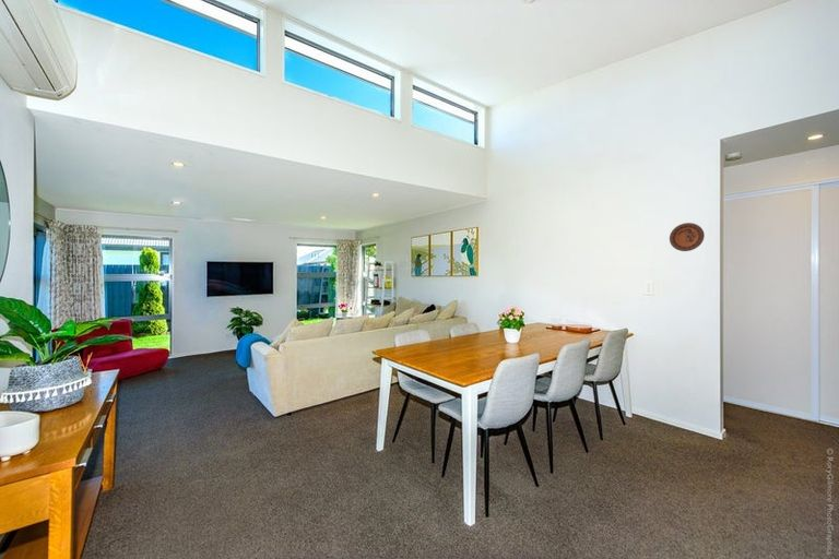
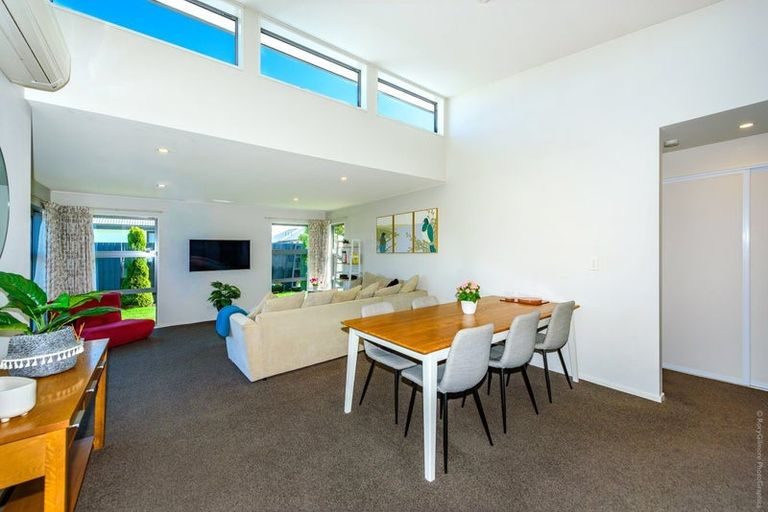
- decorative plate [669,222,706,252]
